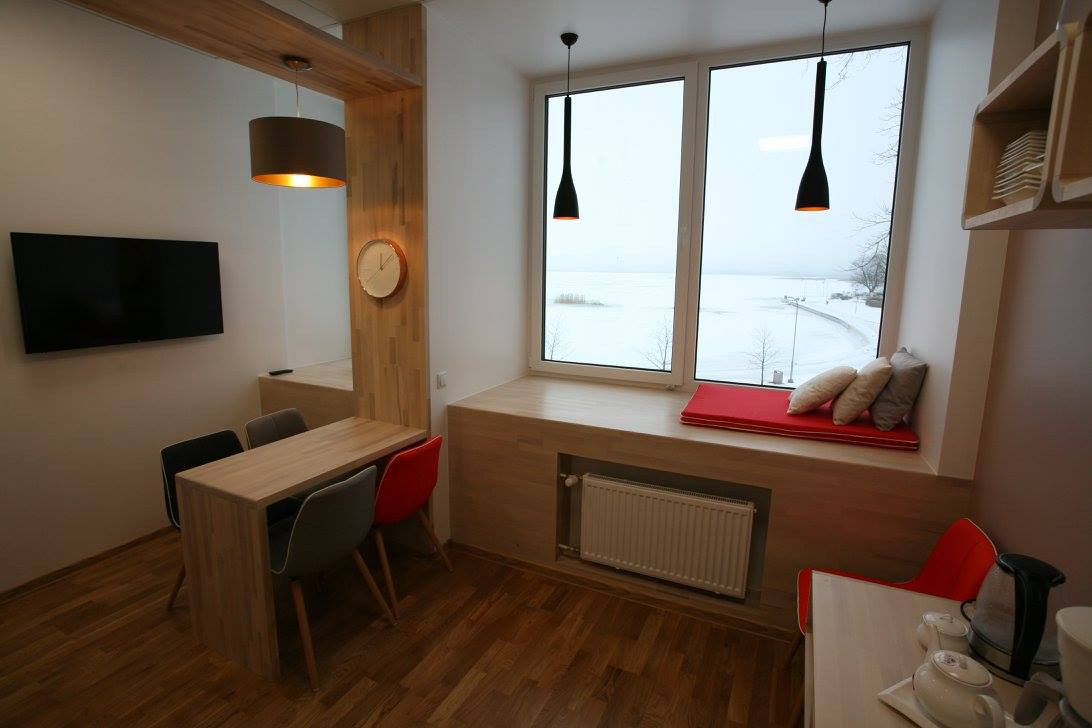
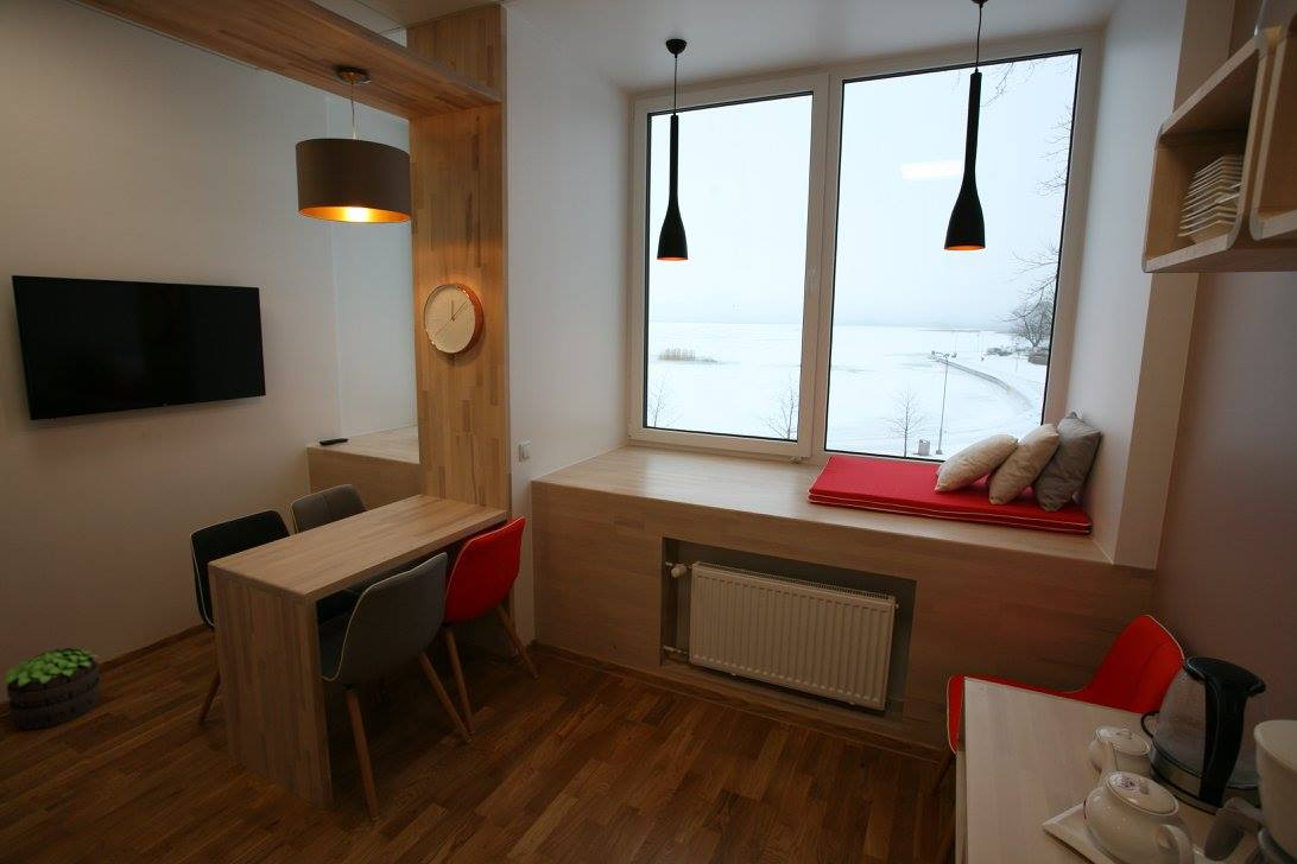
+ potted plant [2,647,102,730]
